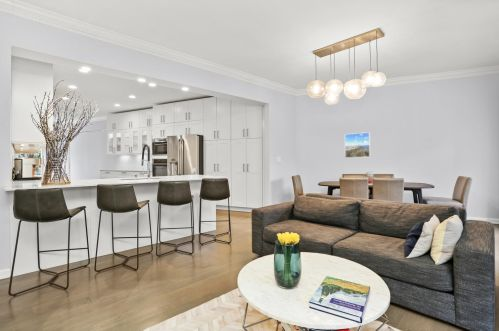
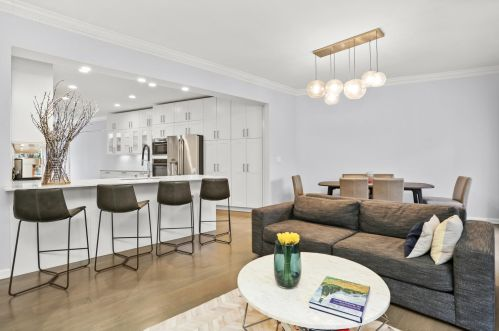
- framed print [344,131,371,159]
